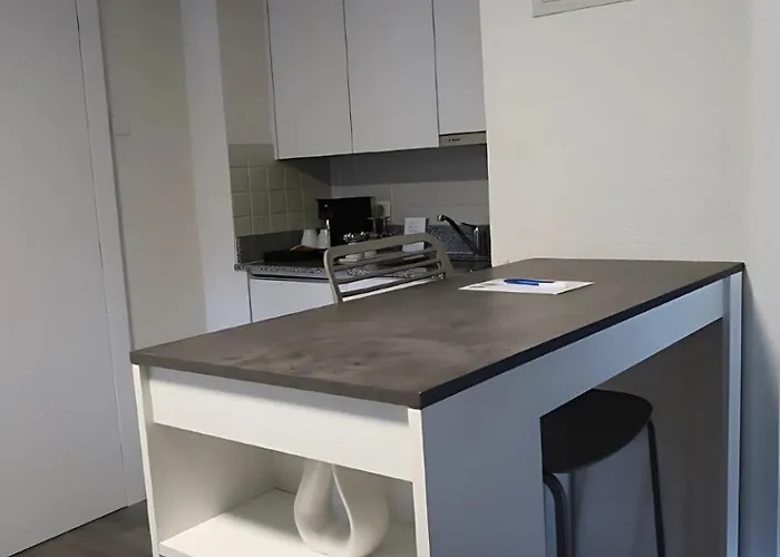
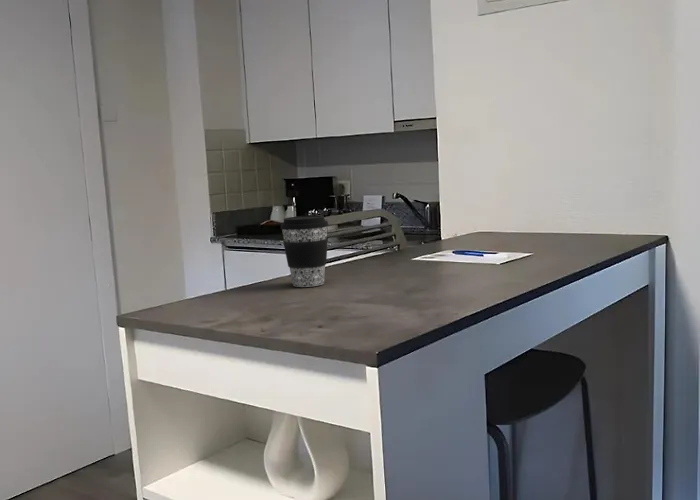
+ coffee cup [280,215,329,288]
